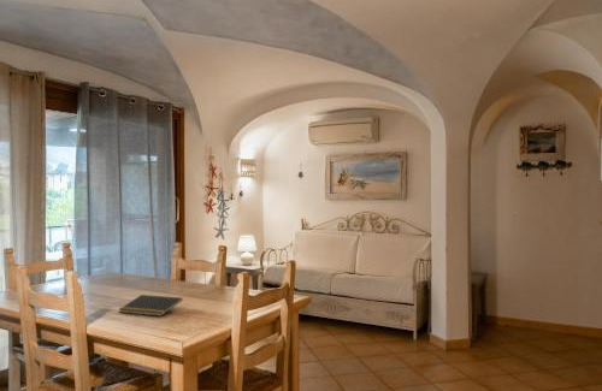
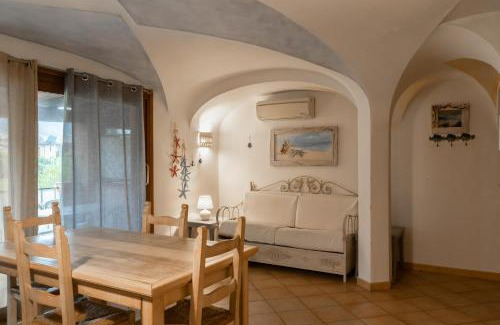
- notepad [118,294,183,318]
